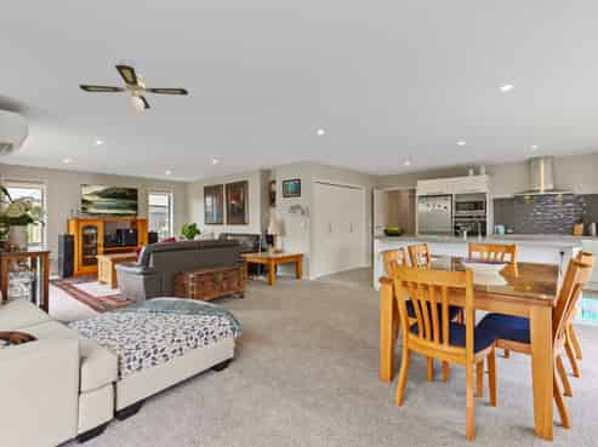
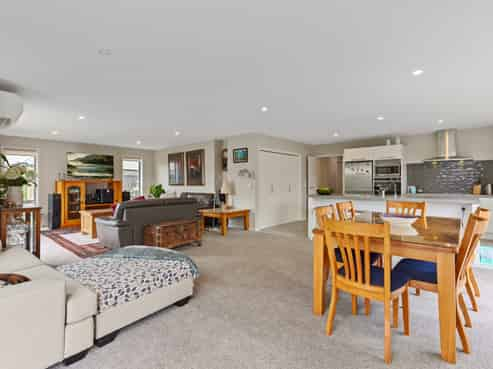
- ceiling fan [79,64,189,114]
